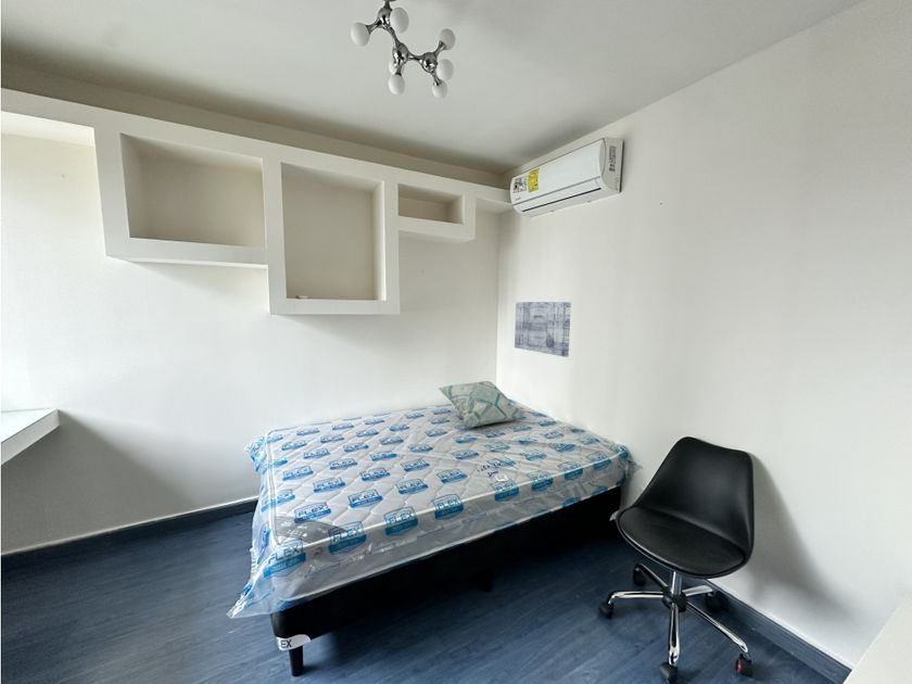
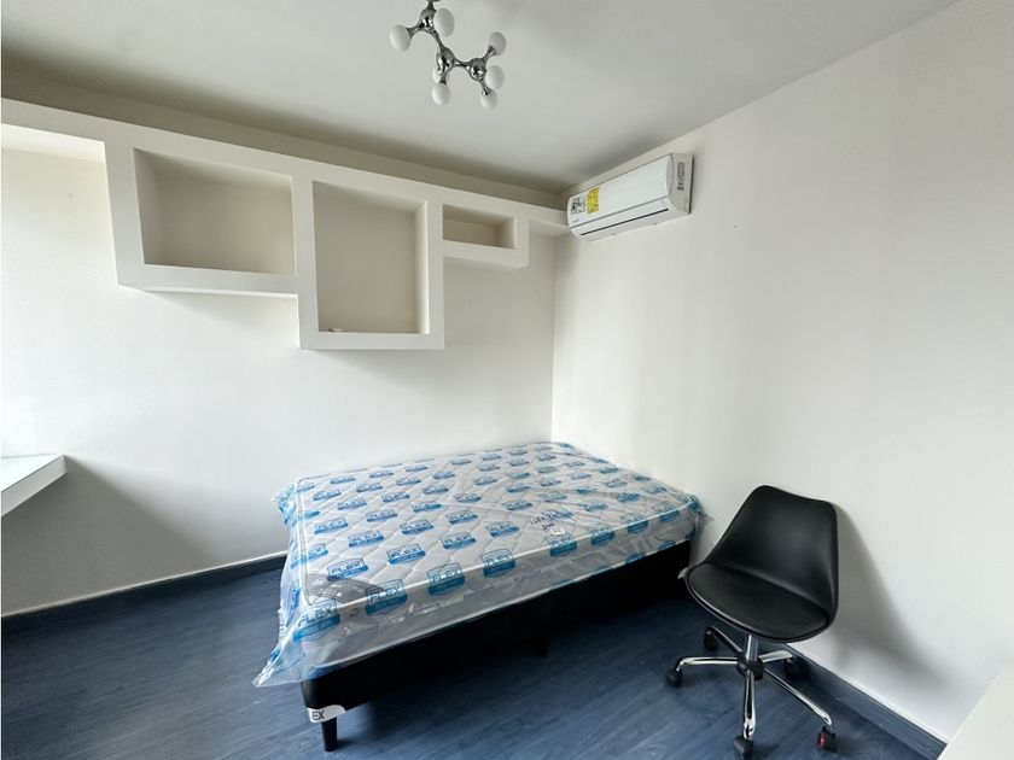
- wall art [514,301,572,358]
- decorative pillow [438,380,525,429]
